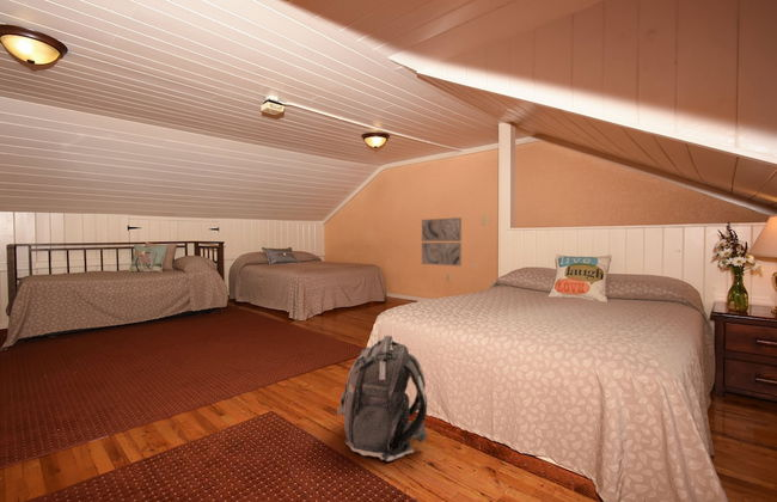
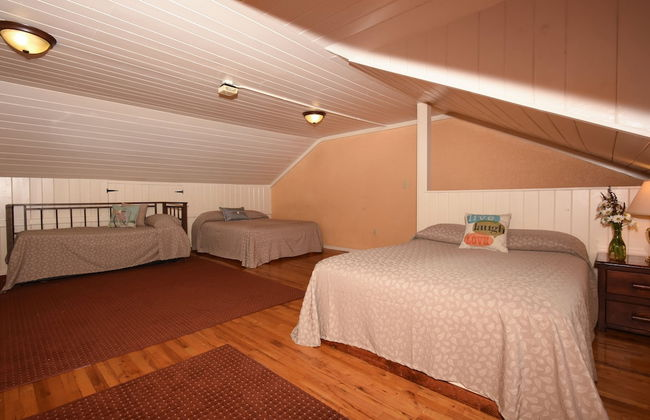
- wall art [421,216,463,268]
- backpack [336,335,428,463]
